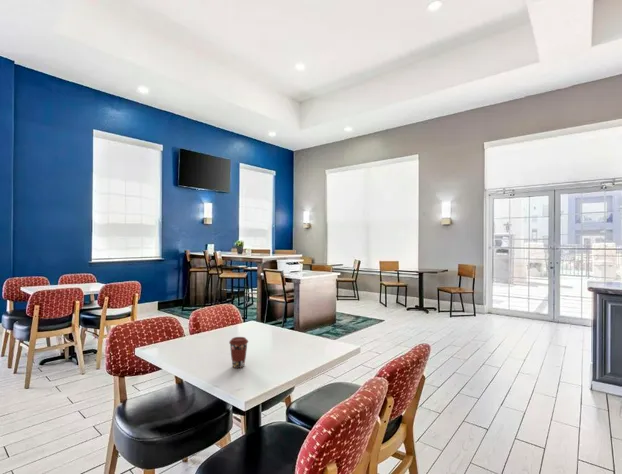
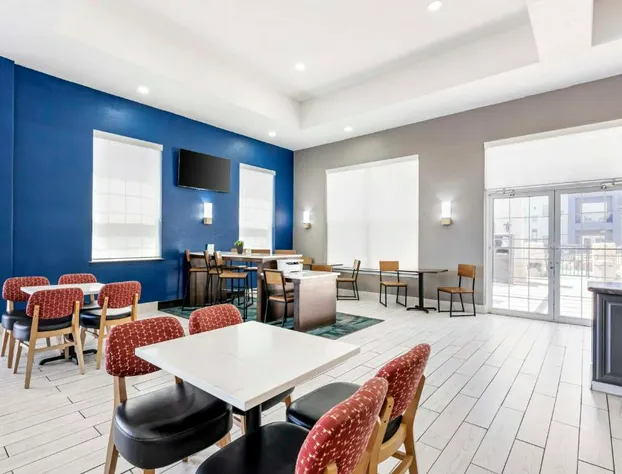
- coffee cup [228,336,249,369]
